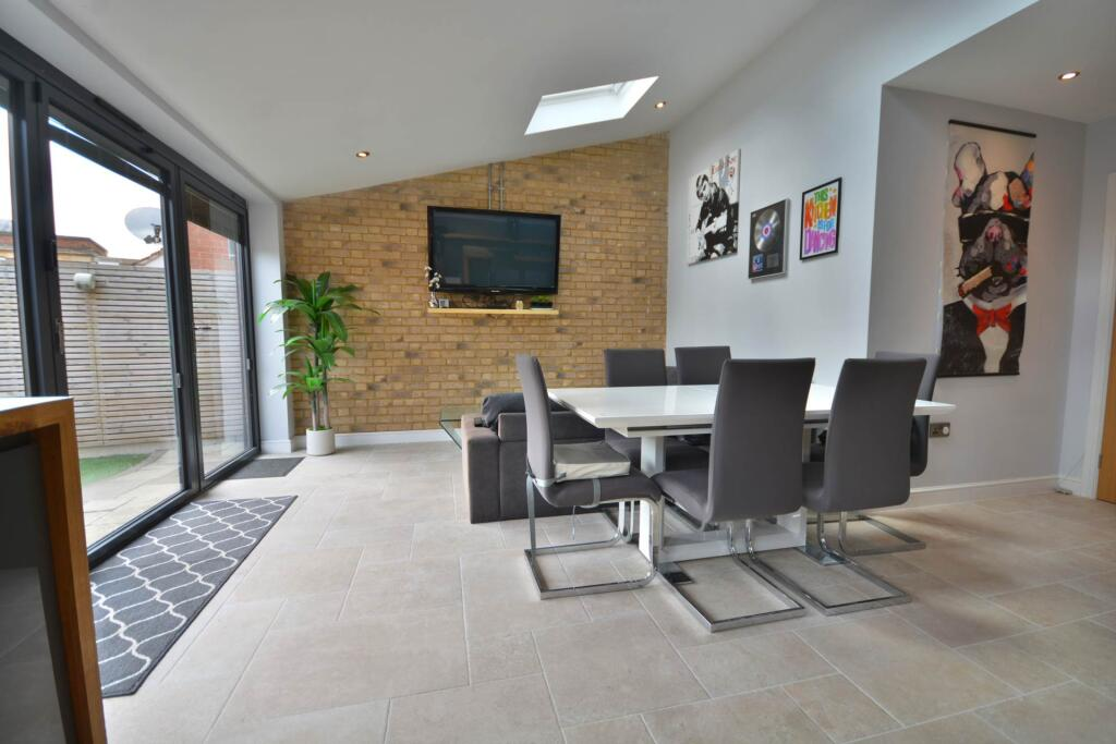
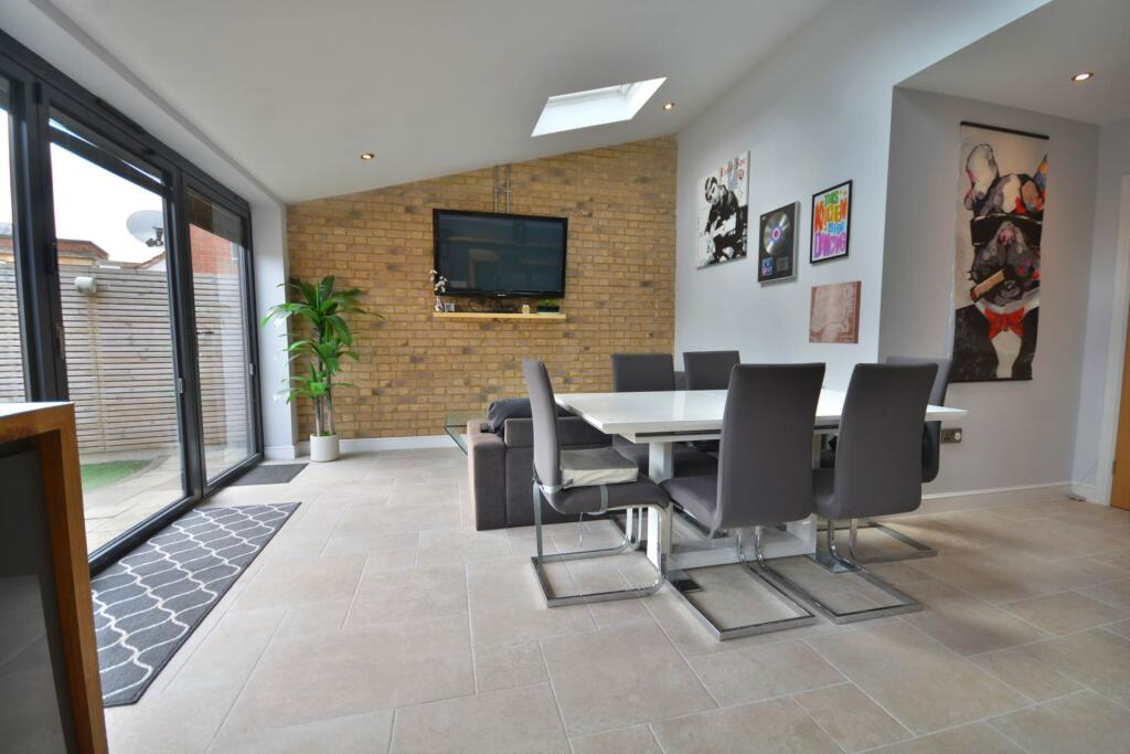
+ wall art [808,279,863,346]
